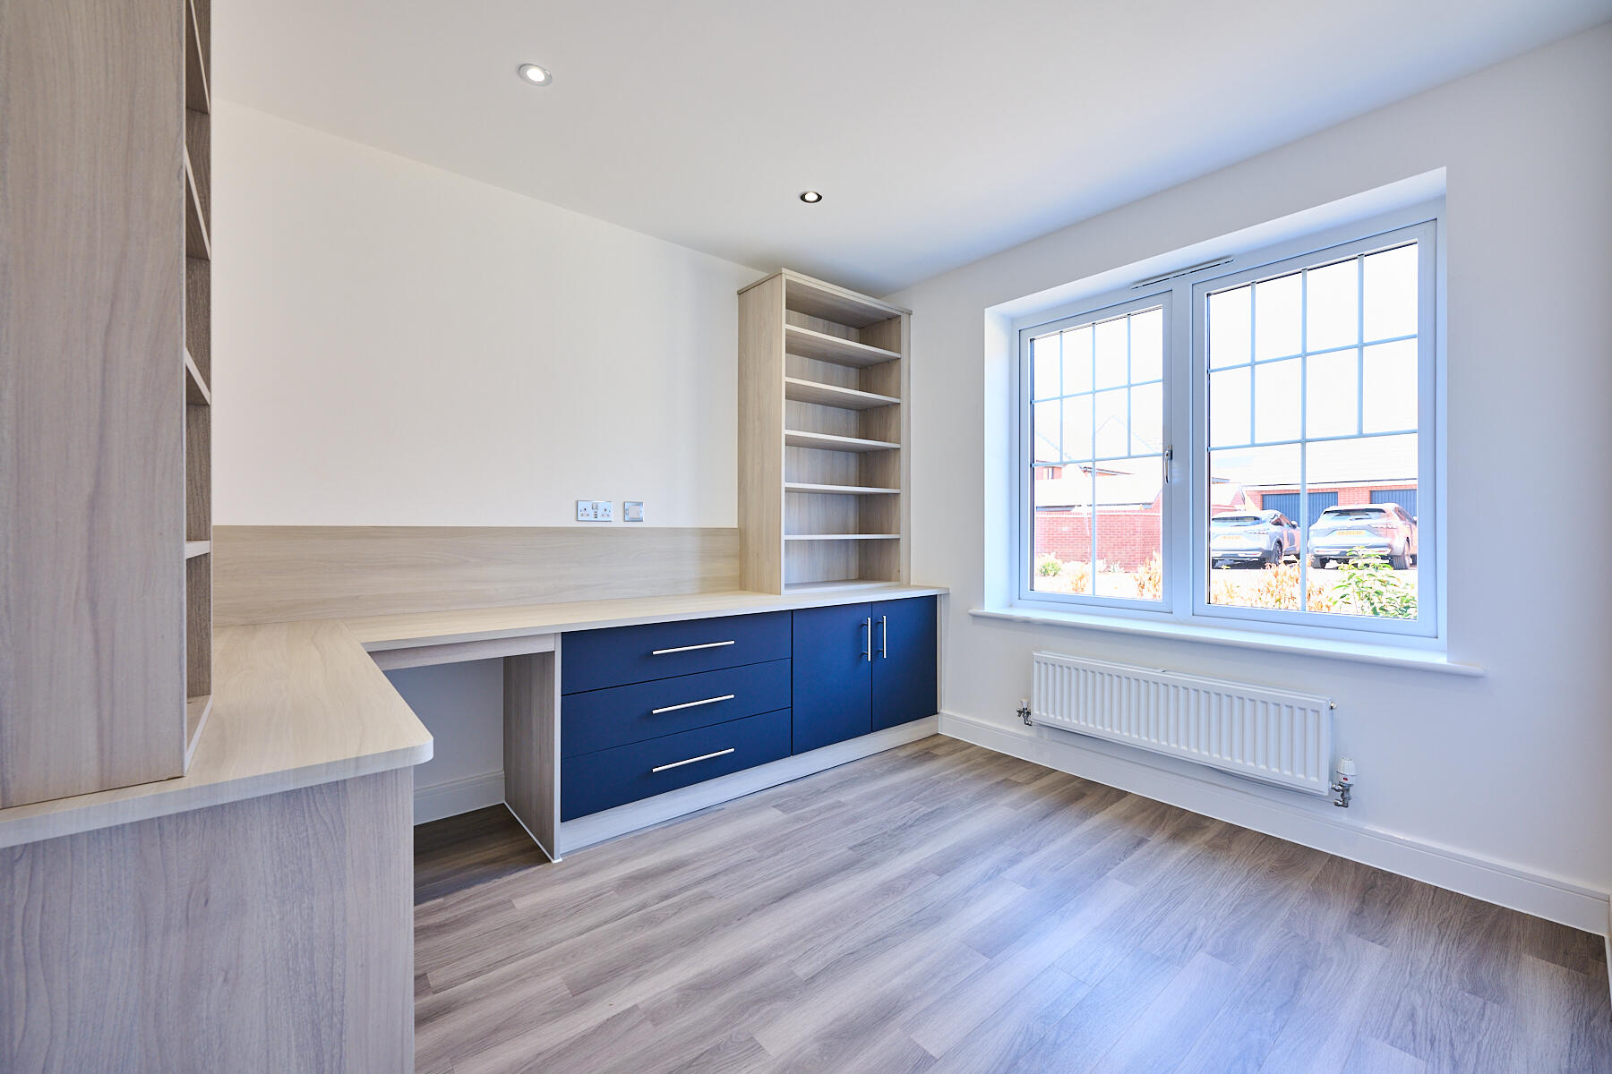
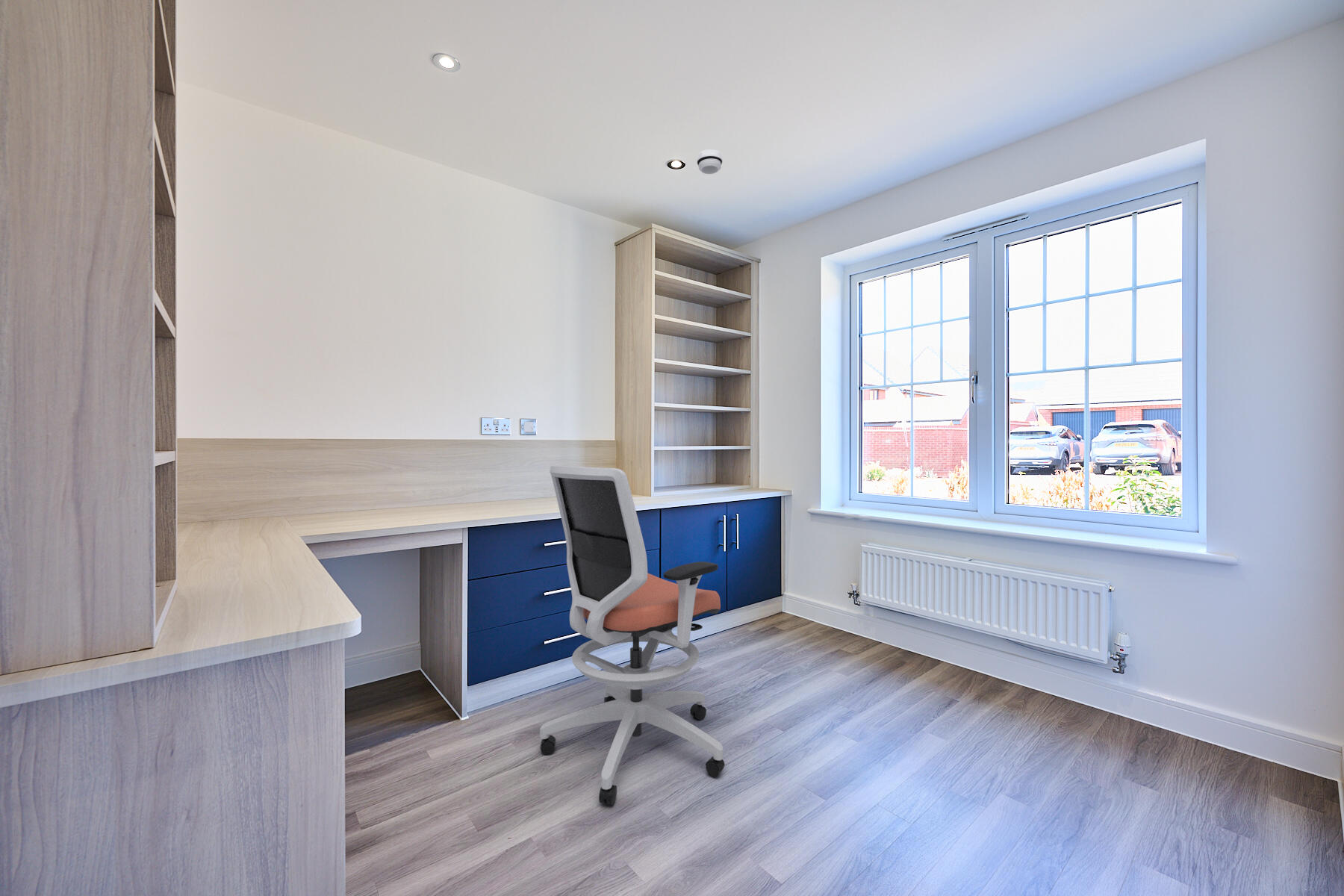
+ office chair [539,464,726,806]
+ smoke detector [697,149,724,175]
